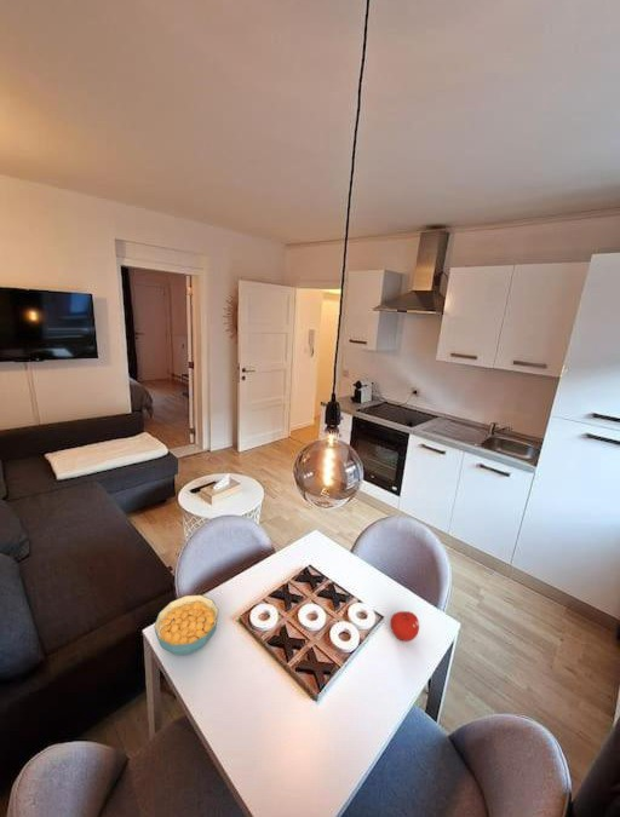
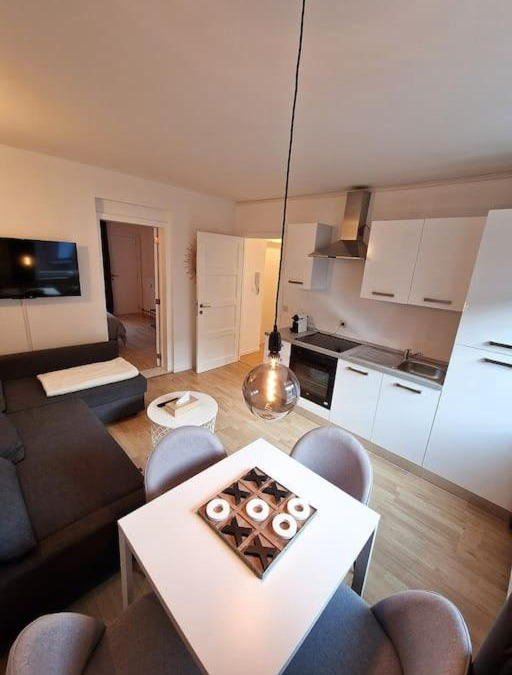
- cereal bowl [153,594,220,656]
- fruit [389,610,420,643]
